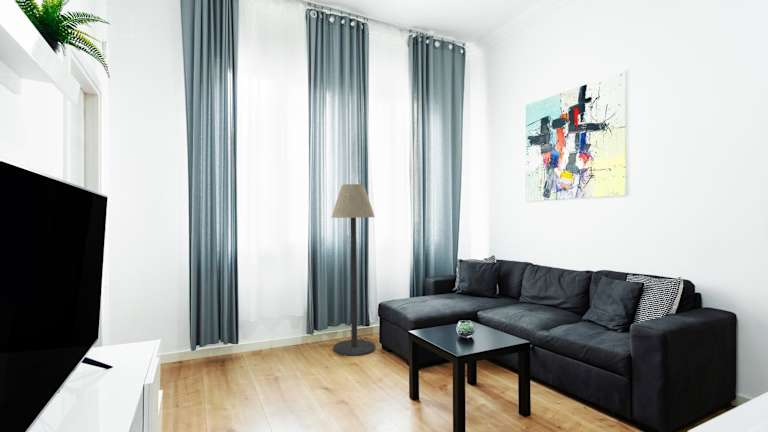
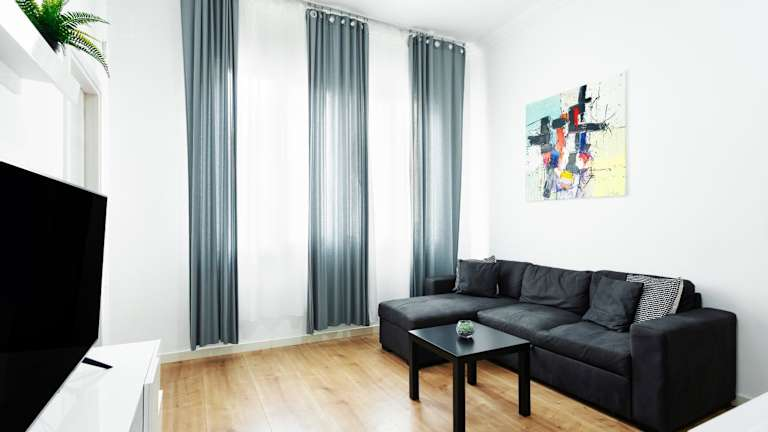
- floor lamp [330,183,376,357]
